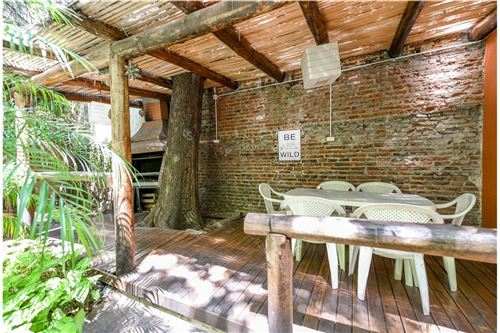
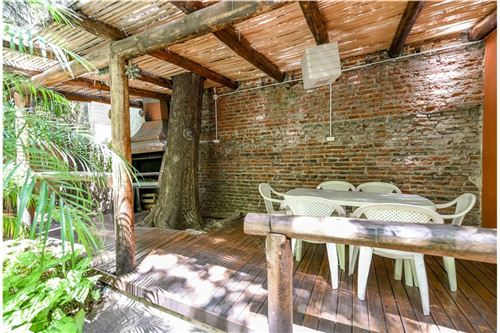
- wall art [277,128,302,162]
